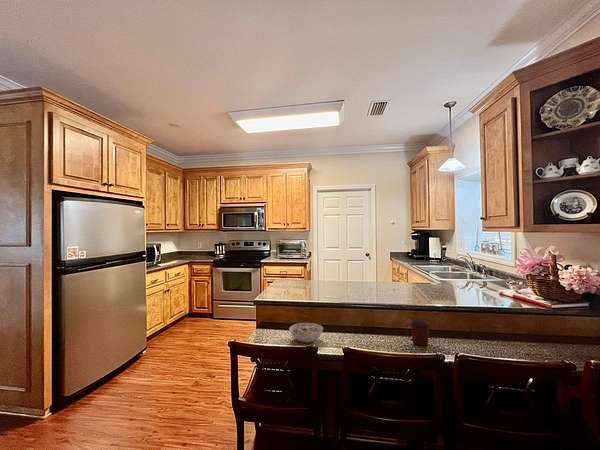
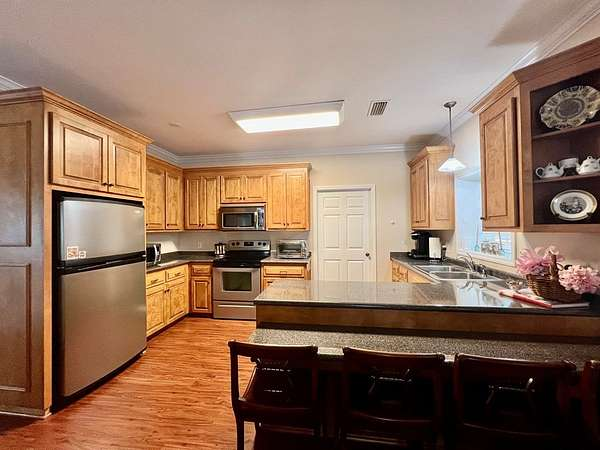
- mug [405,319,430,347]
- bowl [288,322,324,344]
